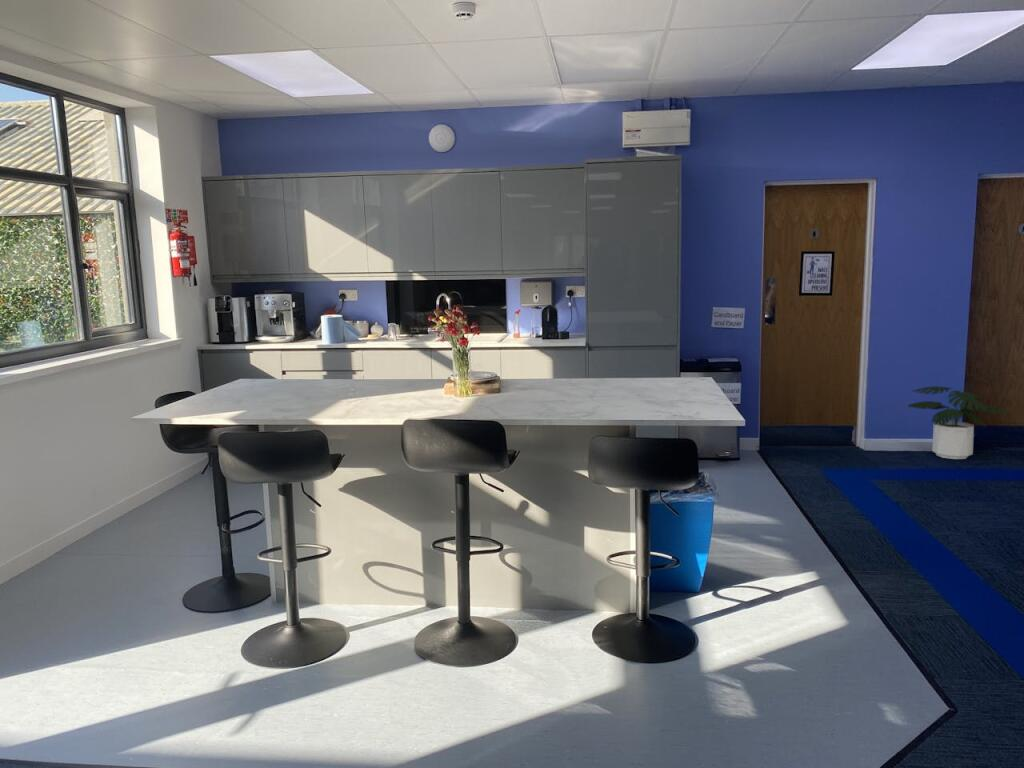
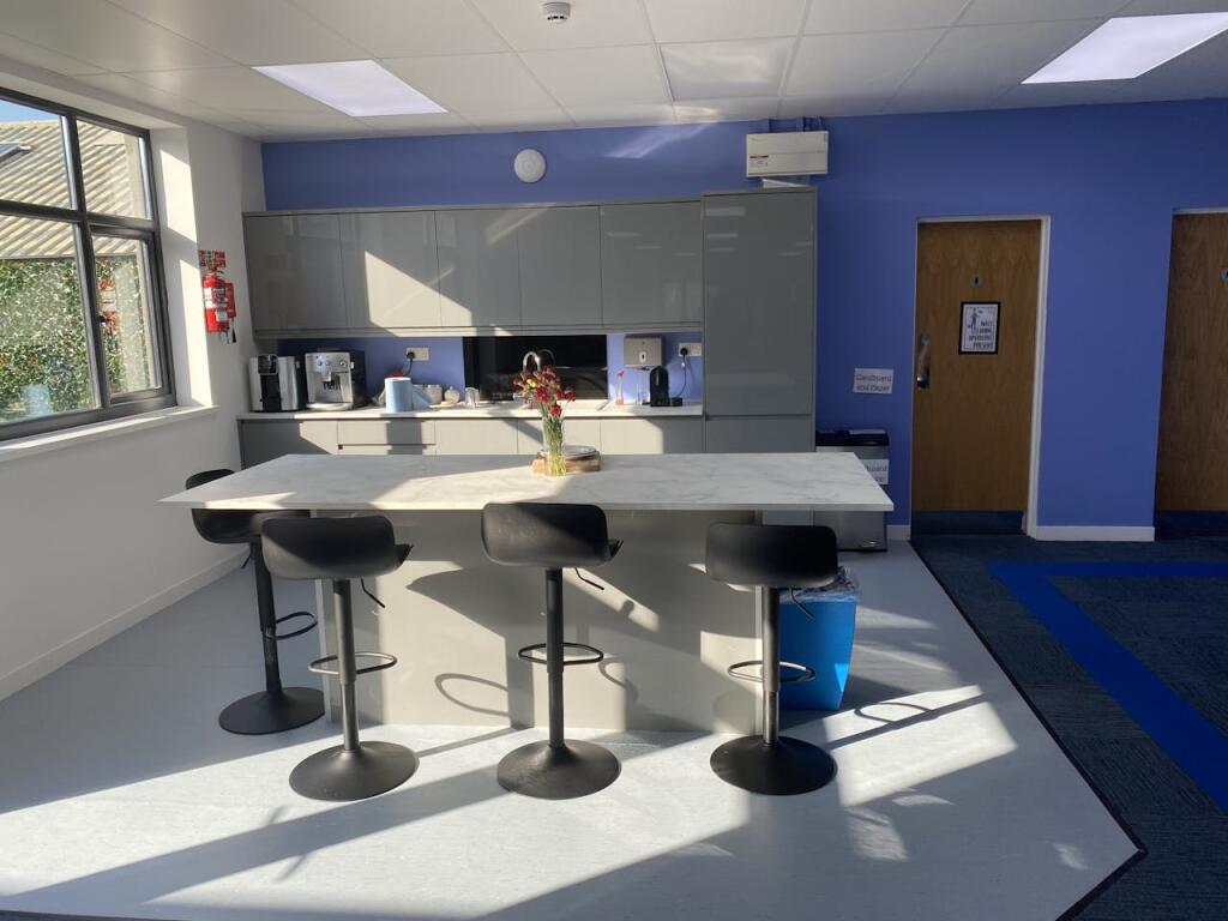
- potted plant [907,385,1010,460]
